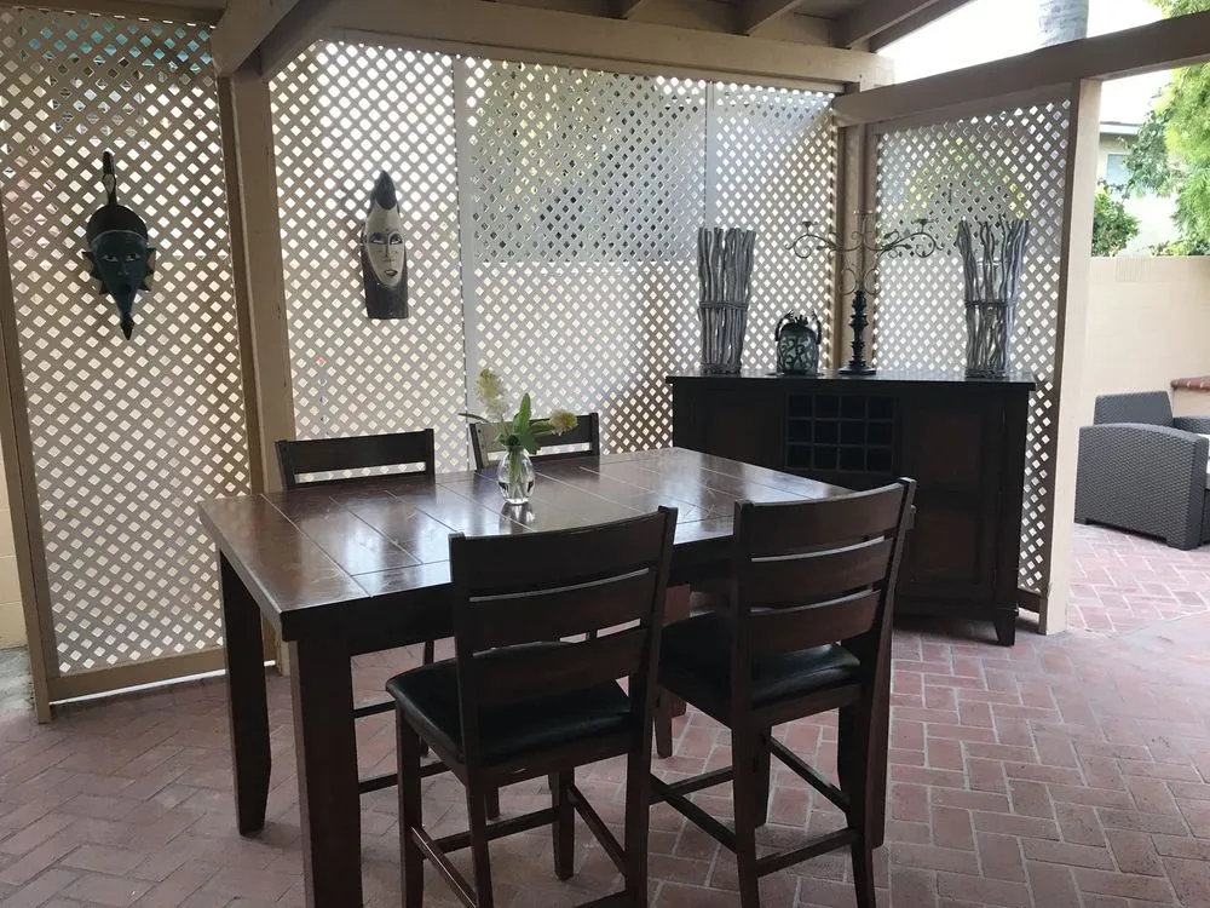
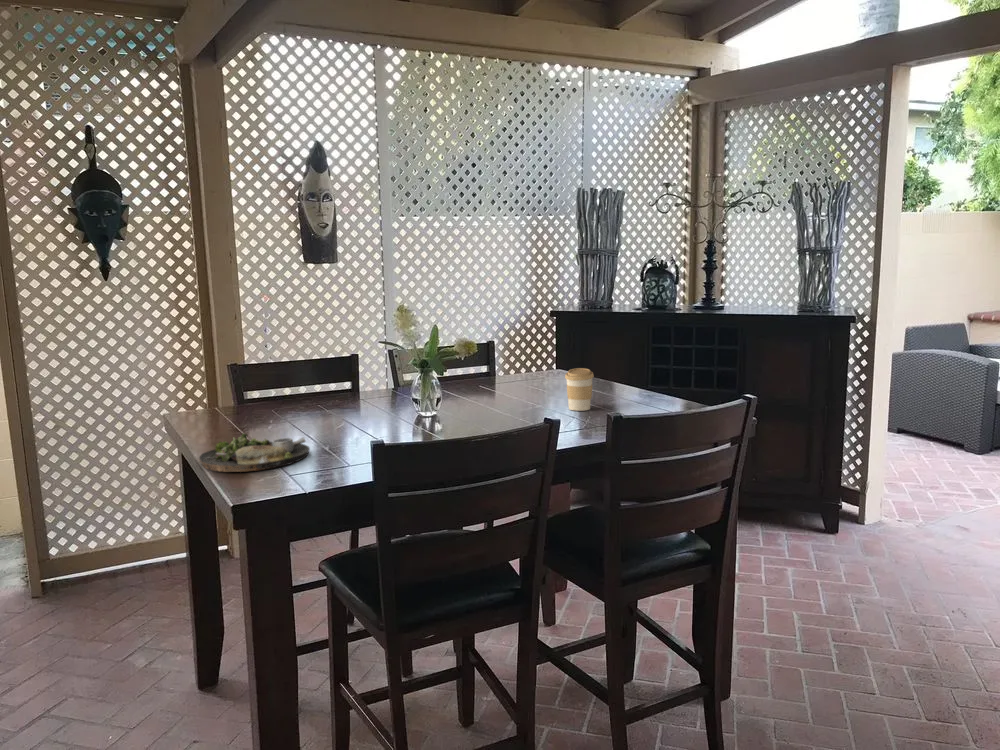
+ dinner plate [198,432,311,473]
+ coffee cup [564,367,595,412]
